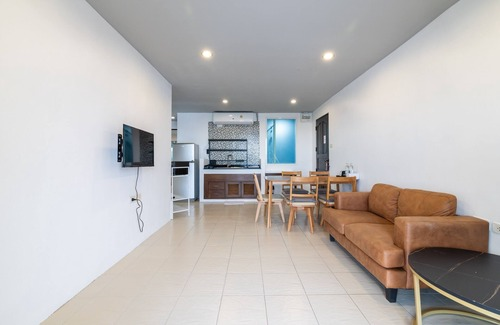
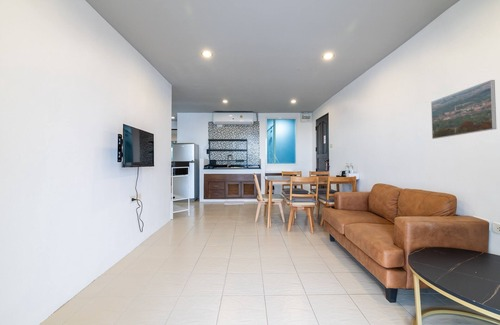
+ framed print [430,79,497,140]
